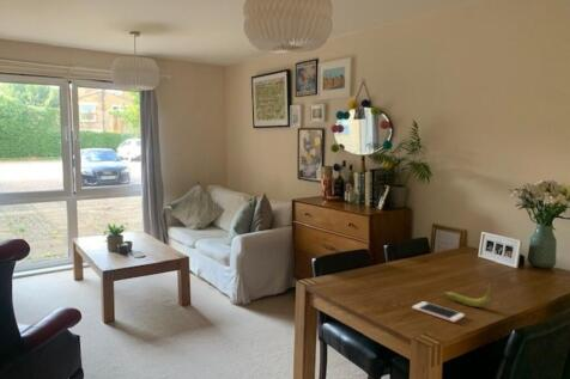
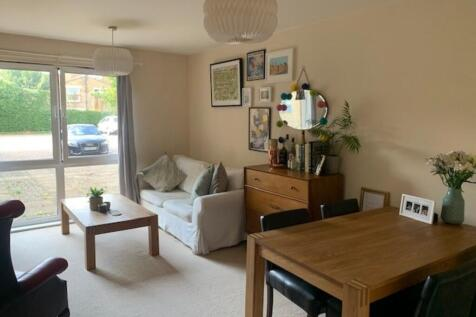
- cell phone [411,300,466,323]
- banana [443,281,493,308]
